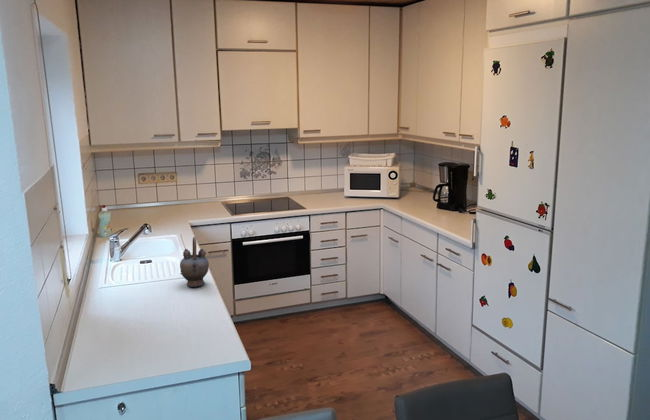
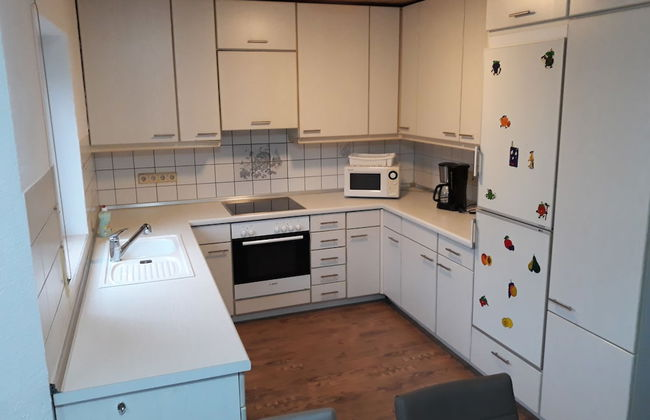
- teapot [179,236,210,288]
